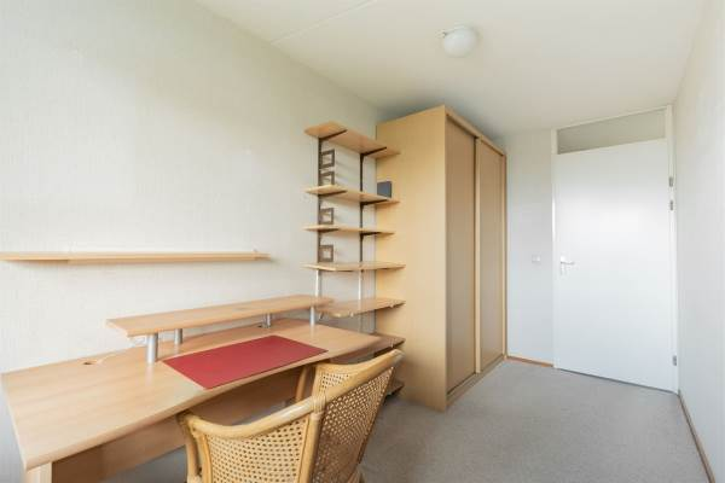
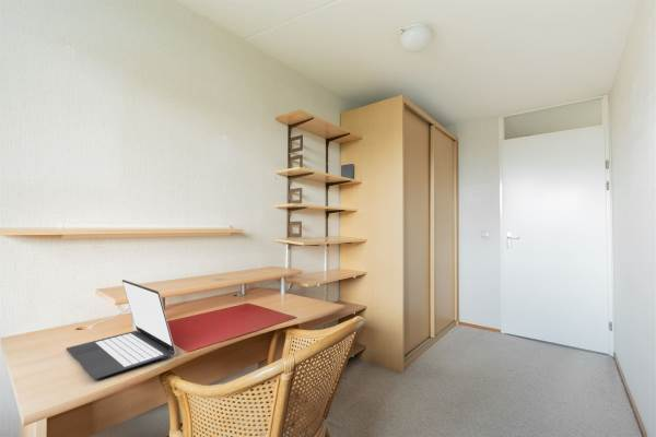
+ laptop [66,279,177,380]
